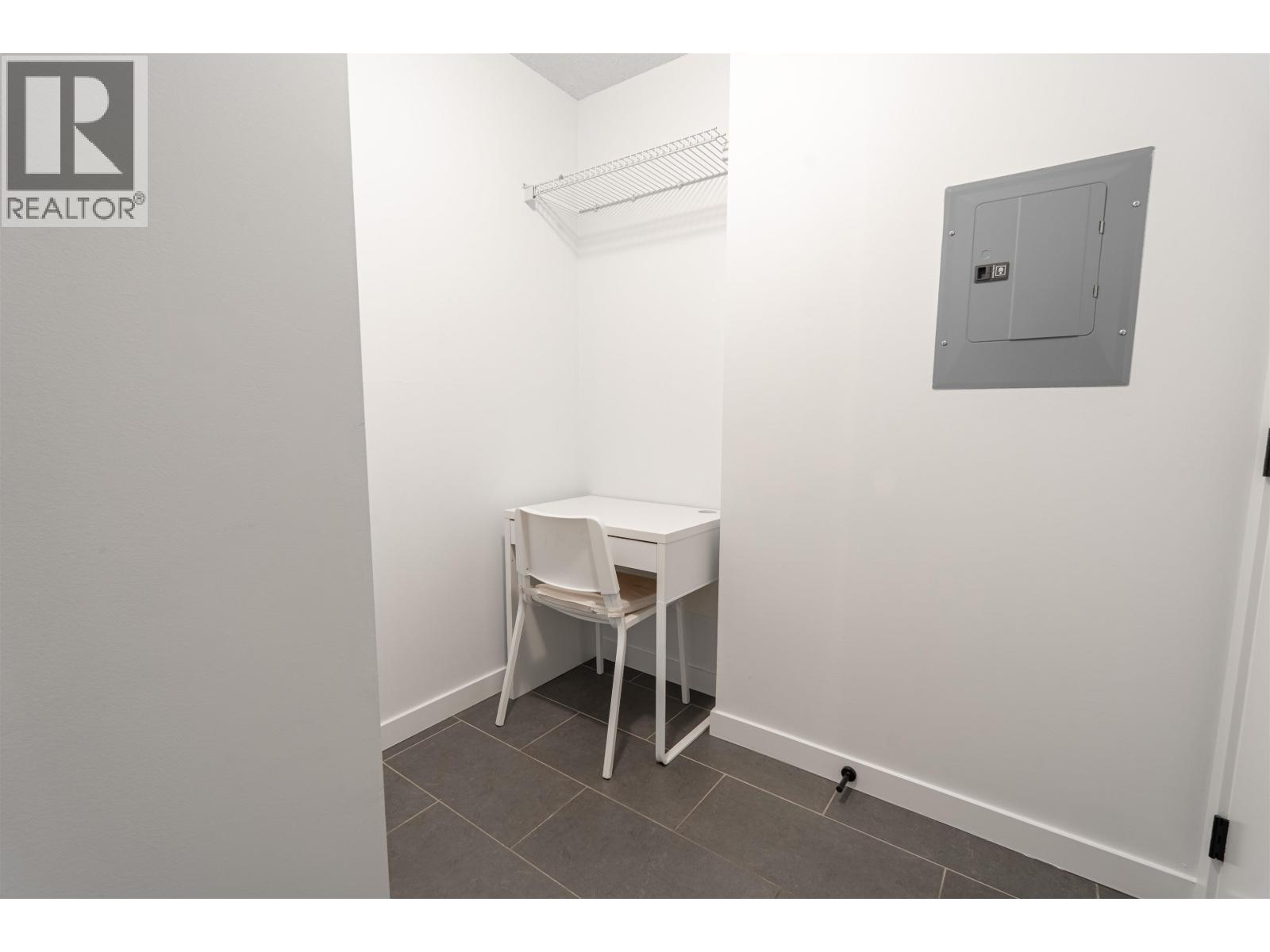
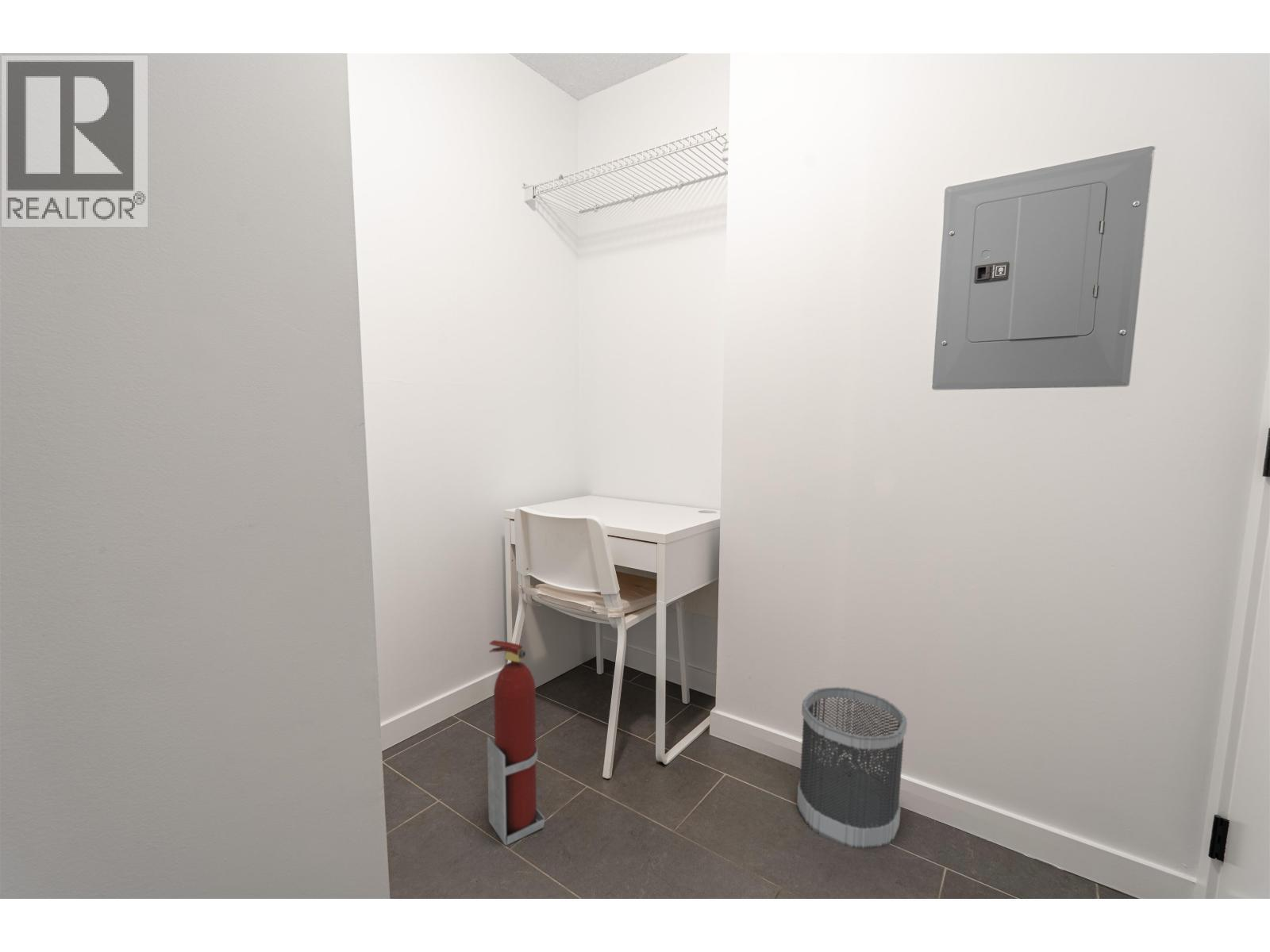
+ wastebasket [796,686,908,850]
+ fire extinguisher [487,639,545,846]
